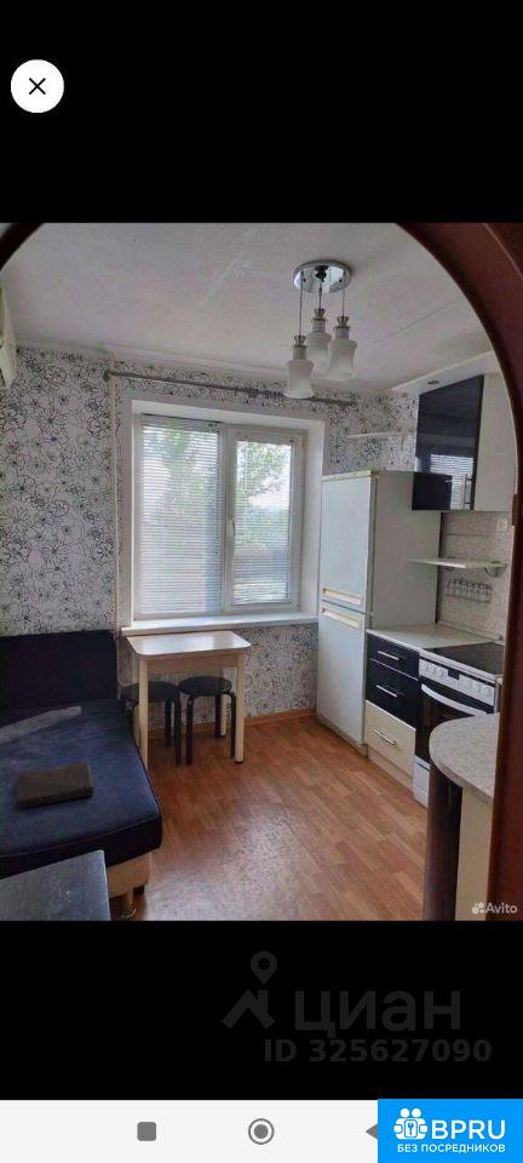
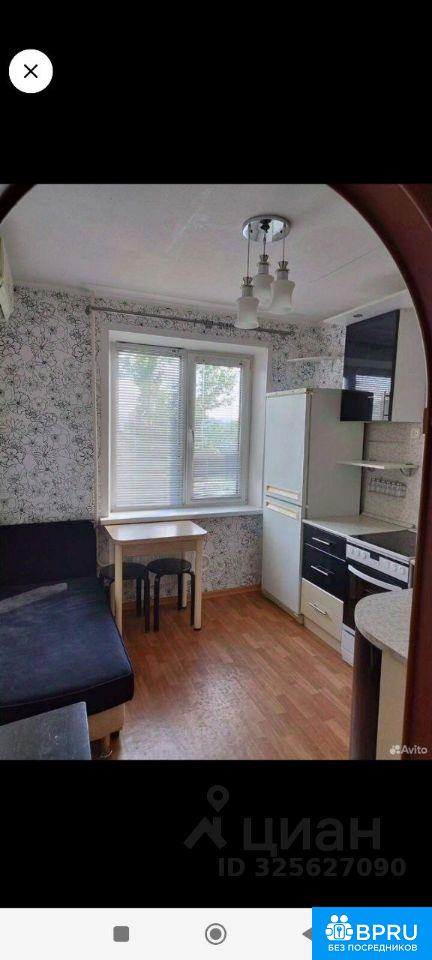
- book [15,761,94,810]
